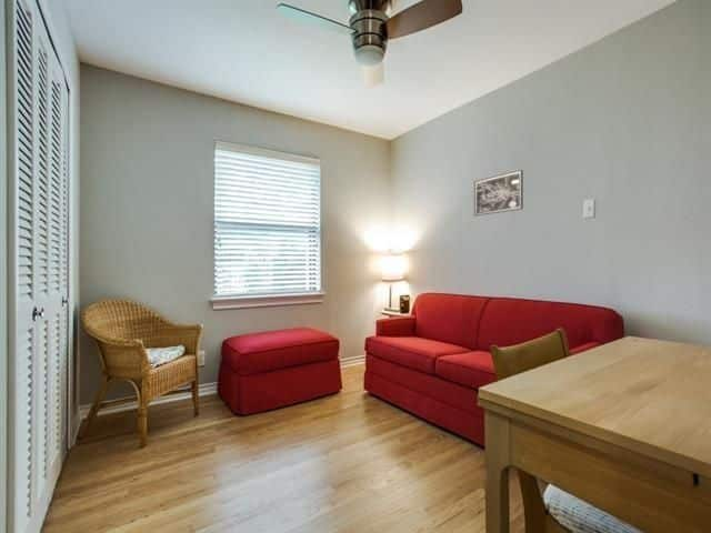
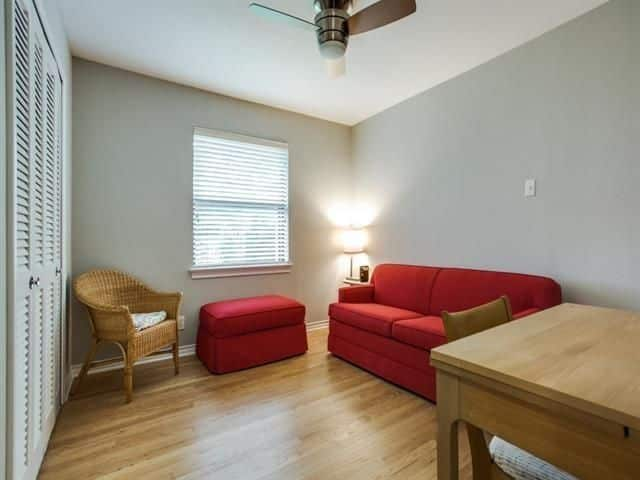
- wall art [473,169,524,217]
